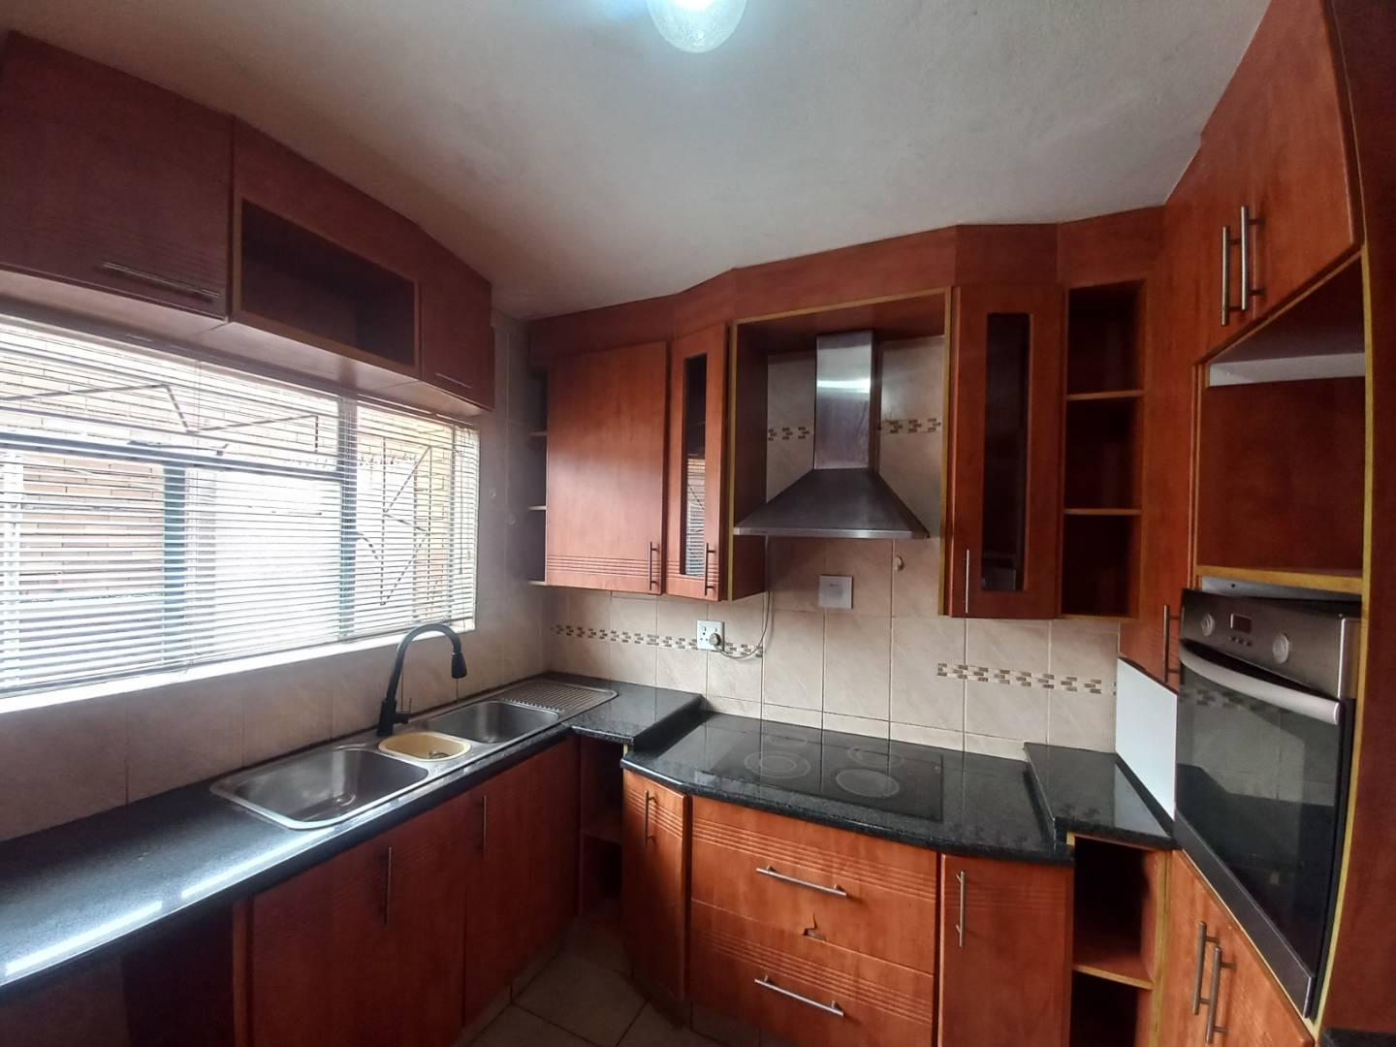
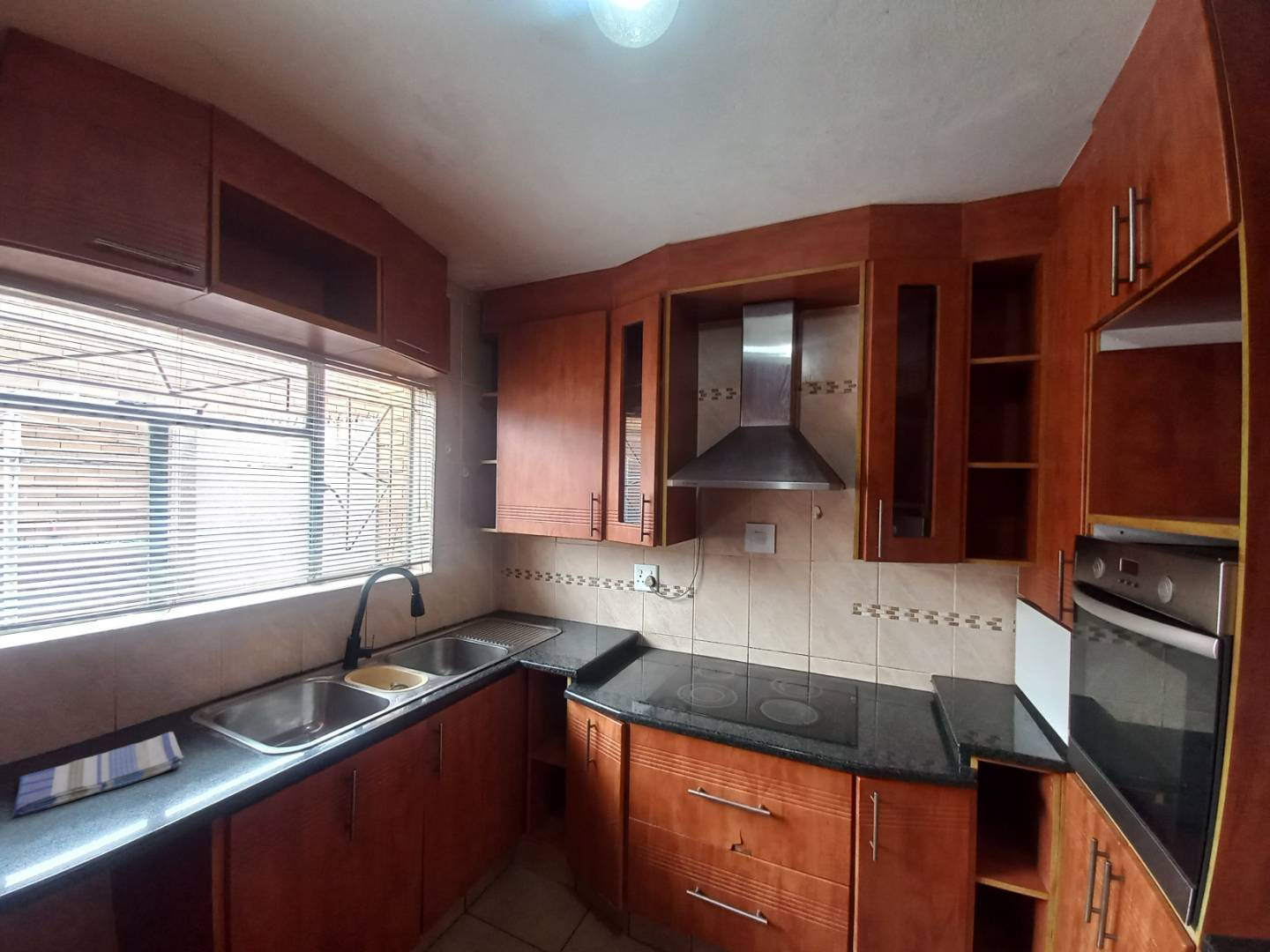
+ dish towel [10,731,185,821]
